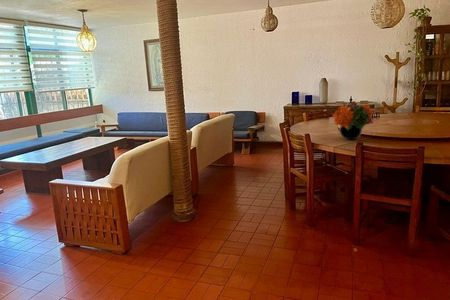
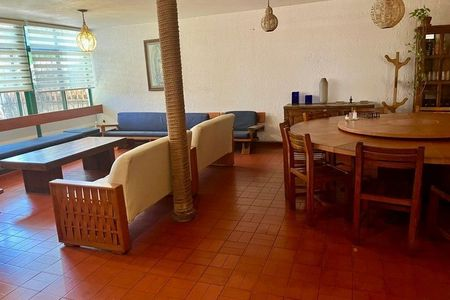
- flower arrangement [332,100,374,140]
